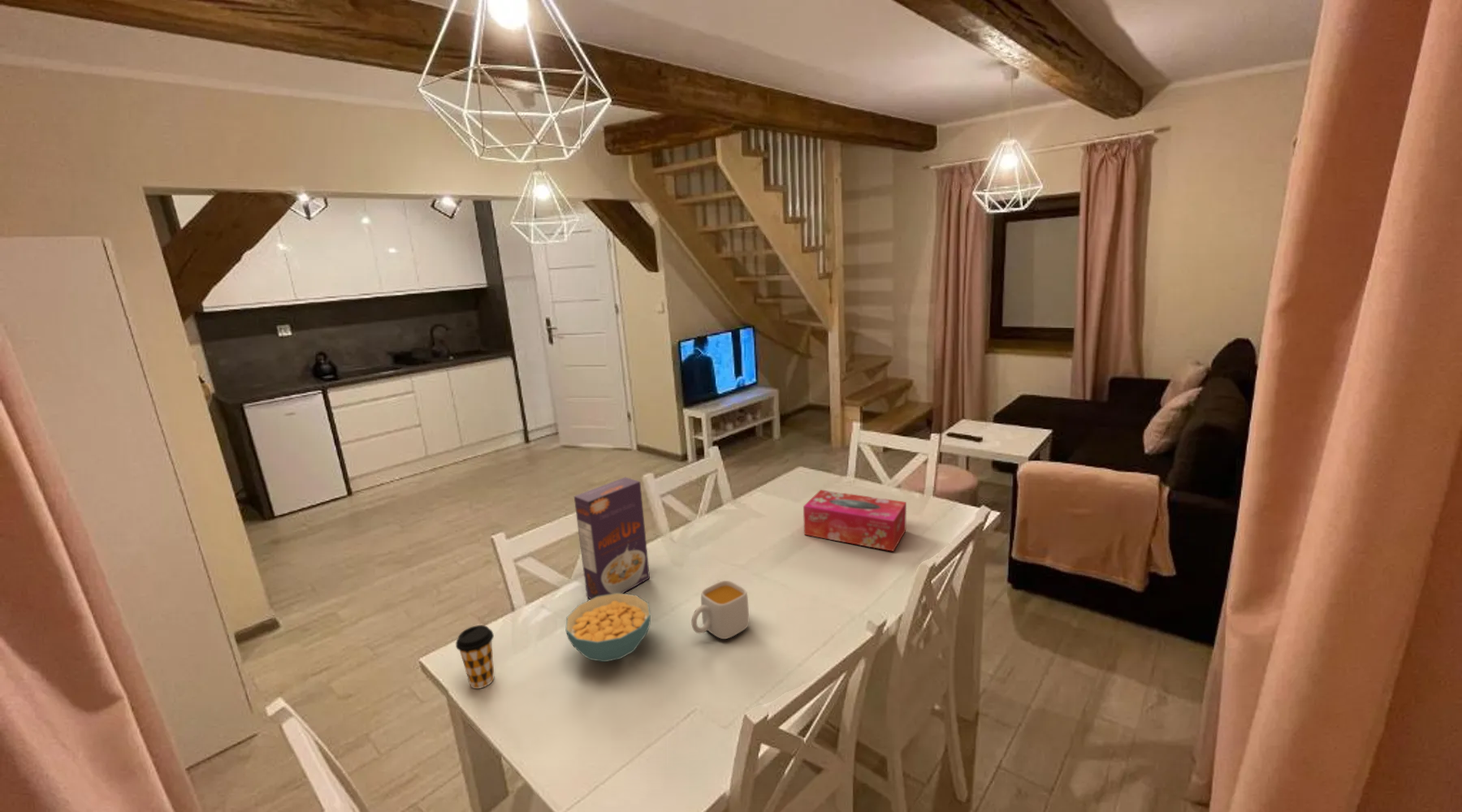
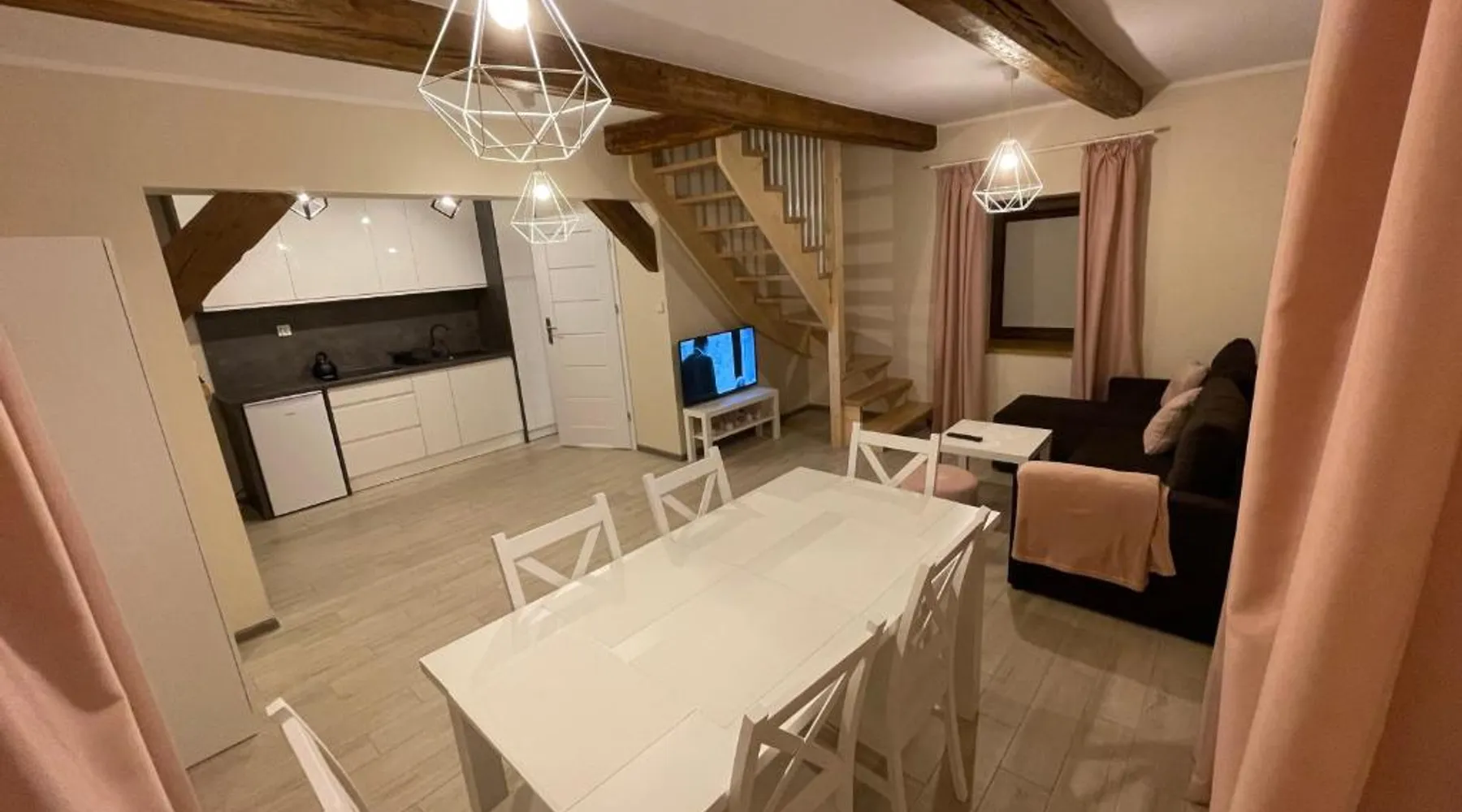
- cereal bowl [564,593,651,663]
- coffee cup [455,624,495,689]
- mug [690,580,750,640]
- tissue box [802,489,907,552]
- cereal box [573,477,651,599]
